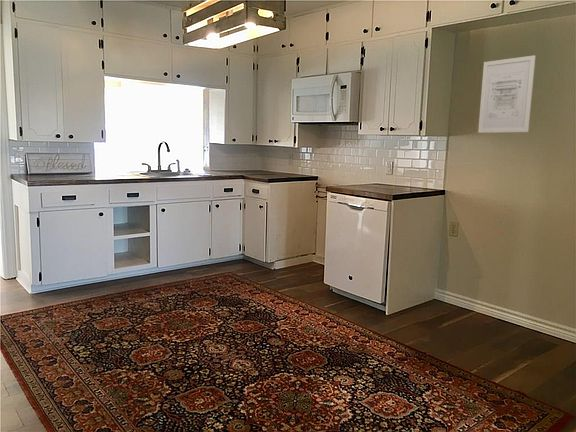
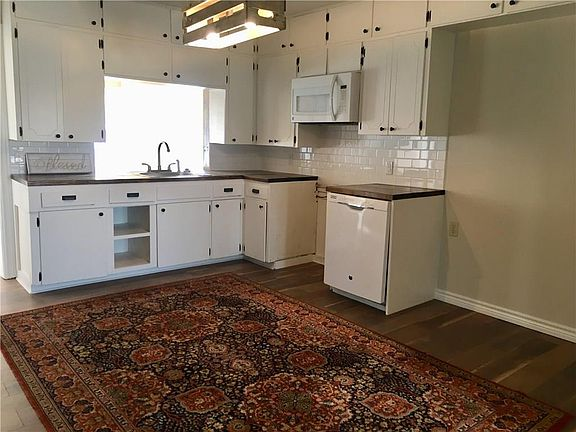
- wall art [477,54,536,134]
